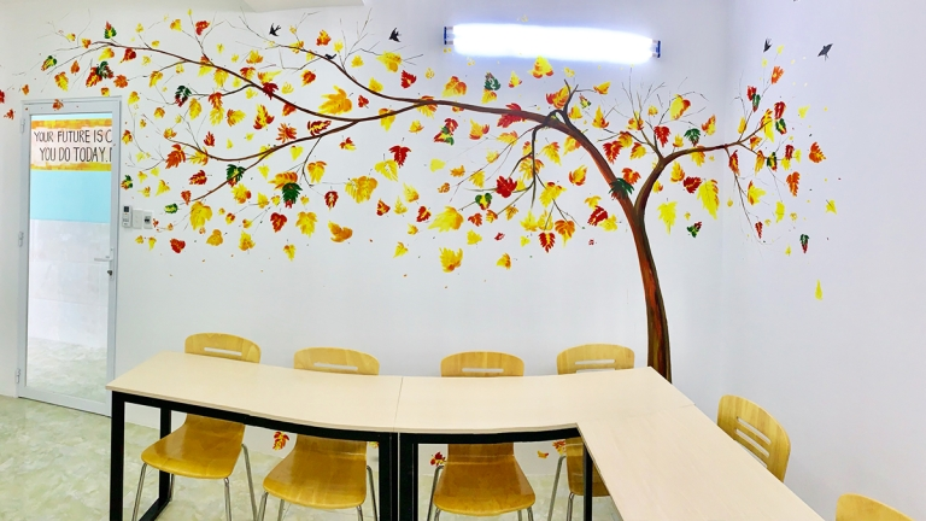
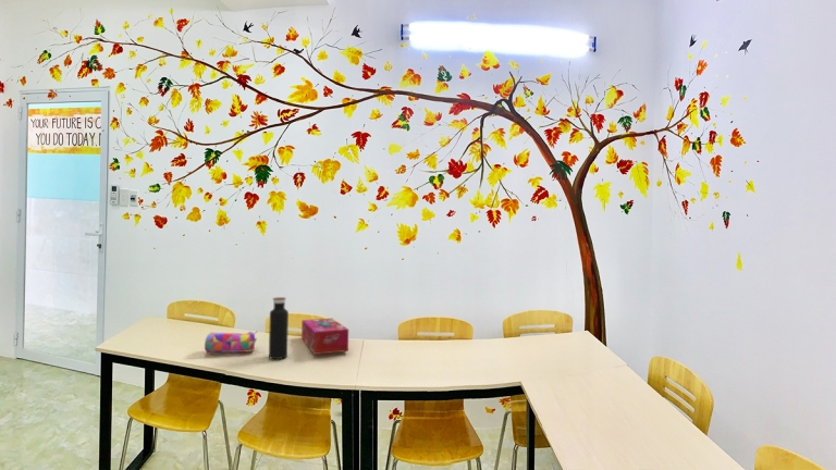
+ tissue box [300,318,349,356]
+ water bottle [268,296,290,360]
+ pencil case [204,331,258,354]
